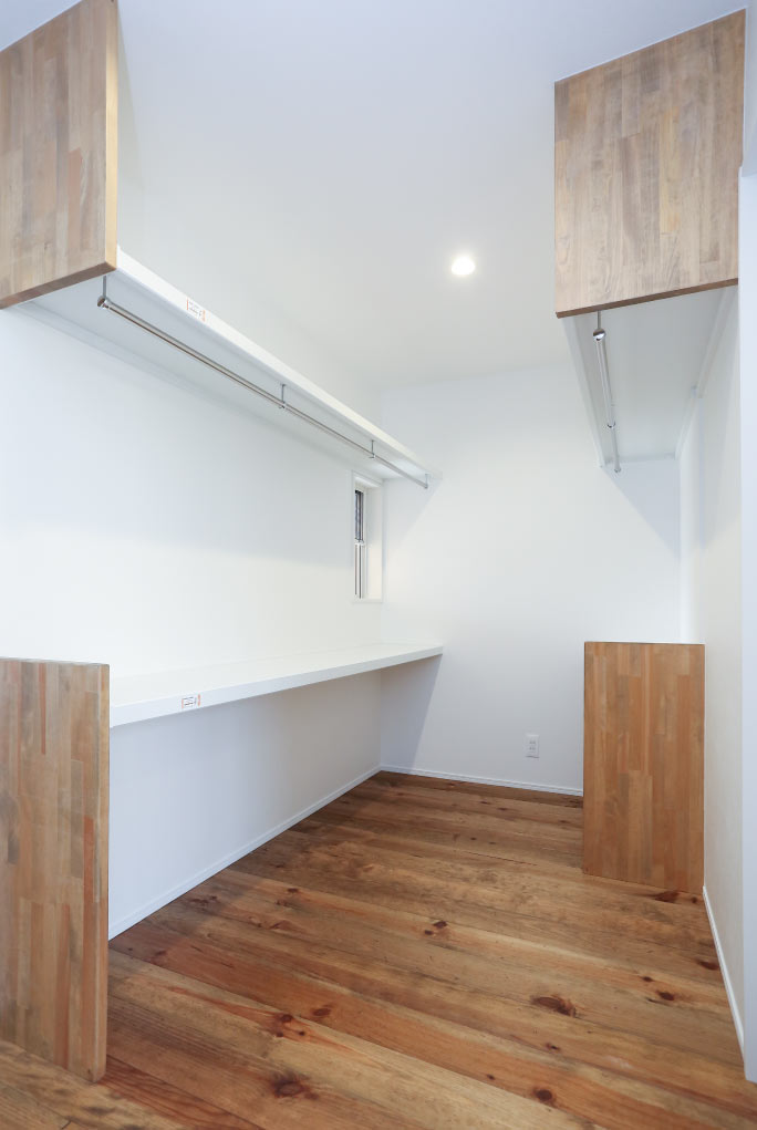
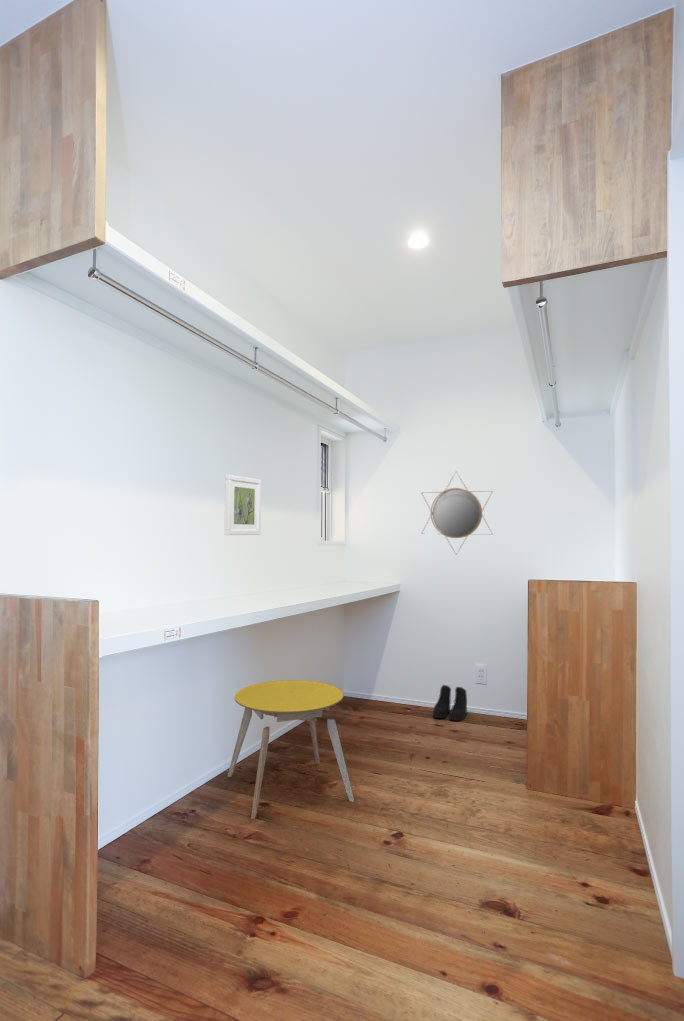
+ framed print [224,474,262,536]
+ stool [227,679,355,820]
+ boots [432,684,468,722]
+ home mirror [420,470,494,556]
